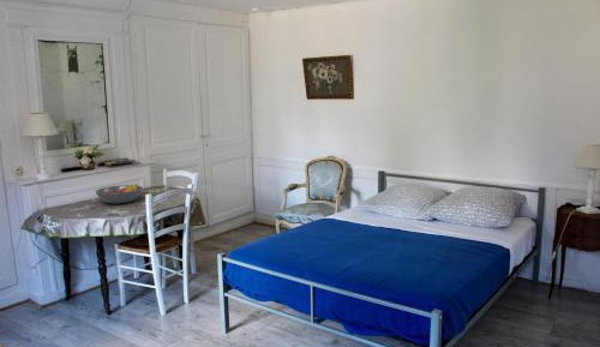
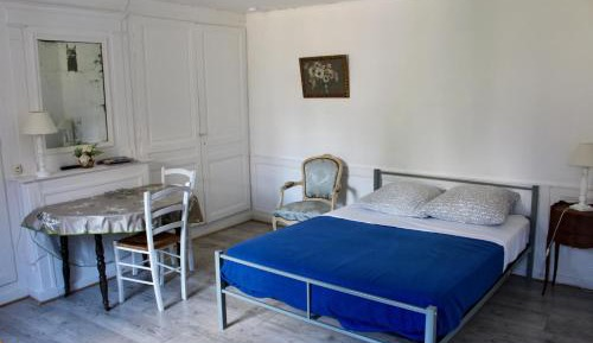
- fruit bowl [94,183,144,205]
